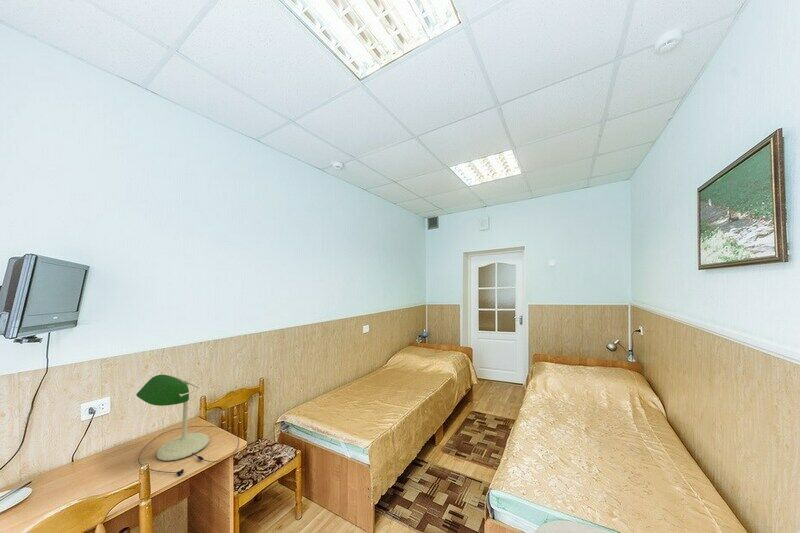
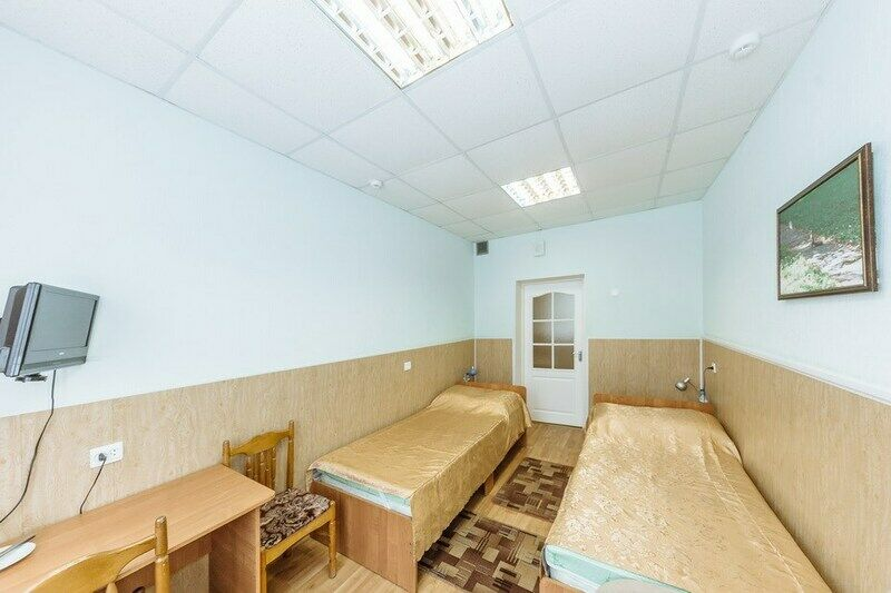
- desk lamp [135,374,240,477]
